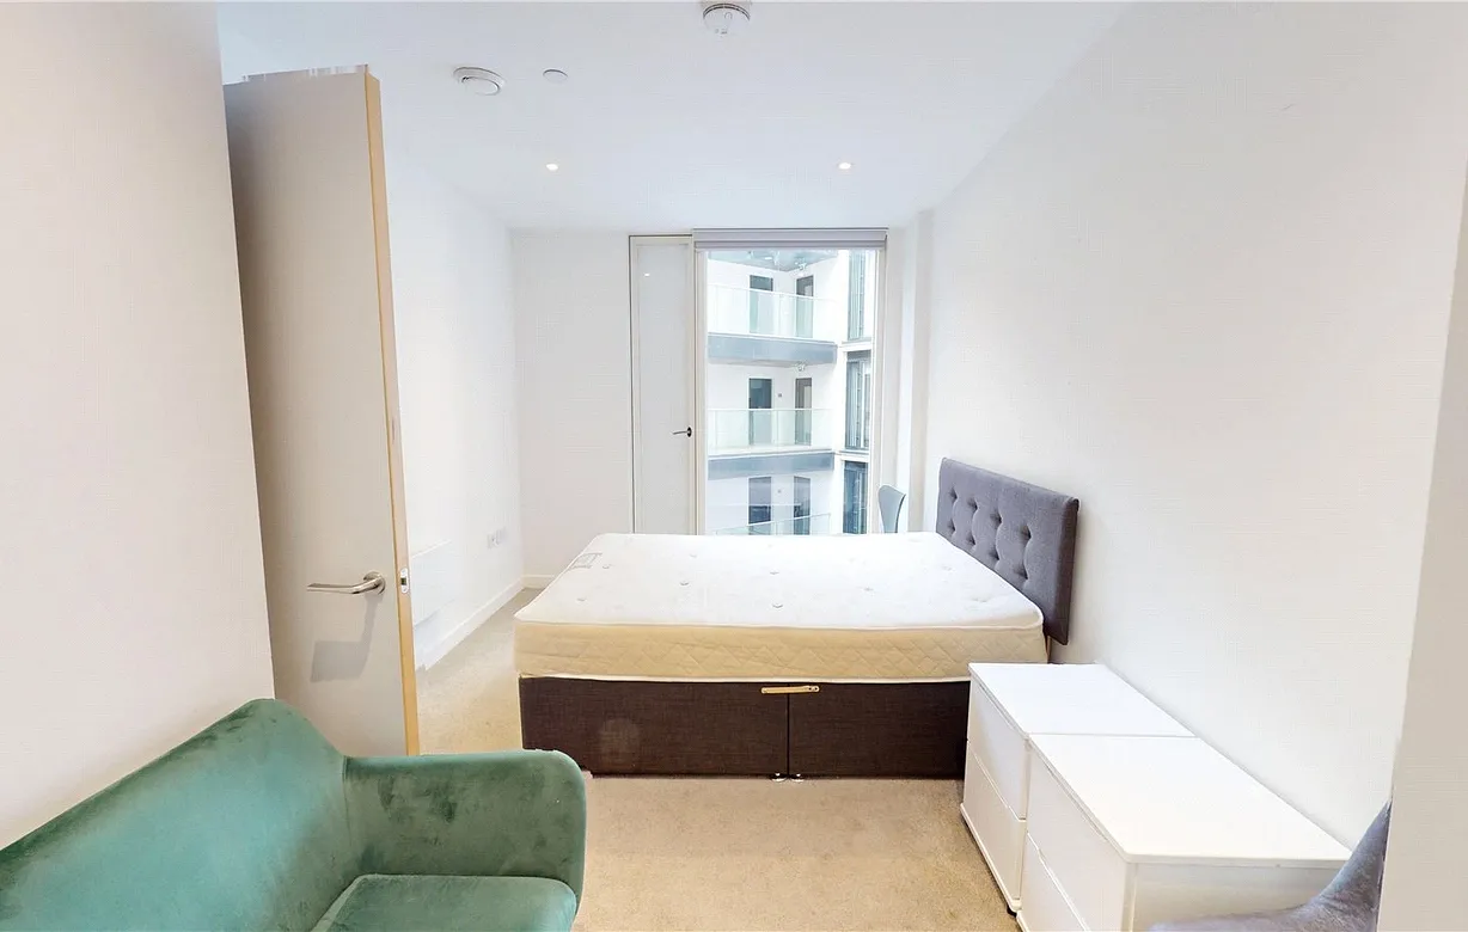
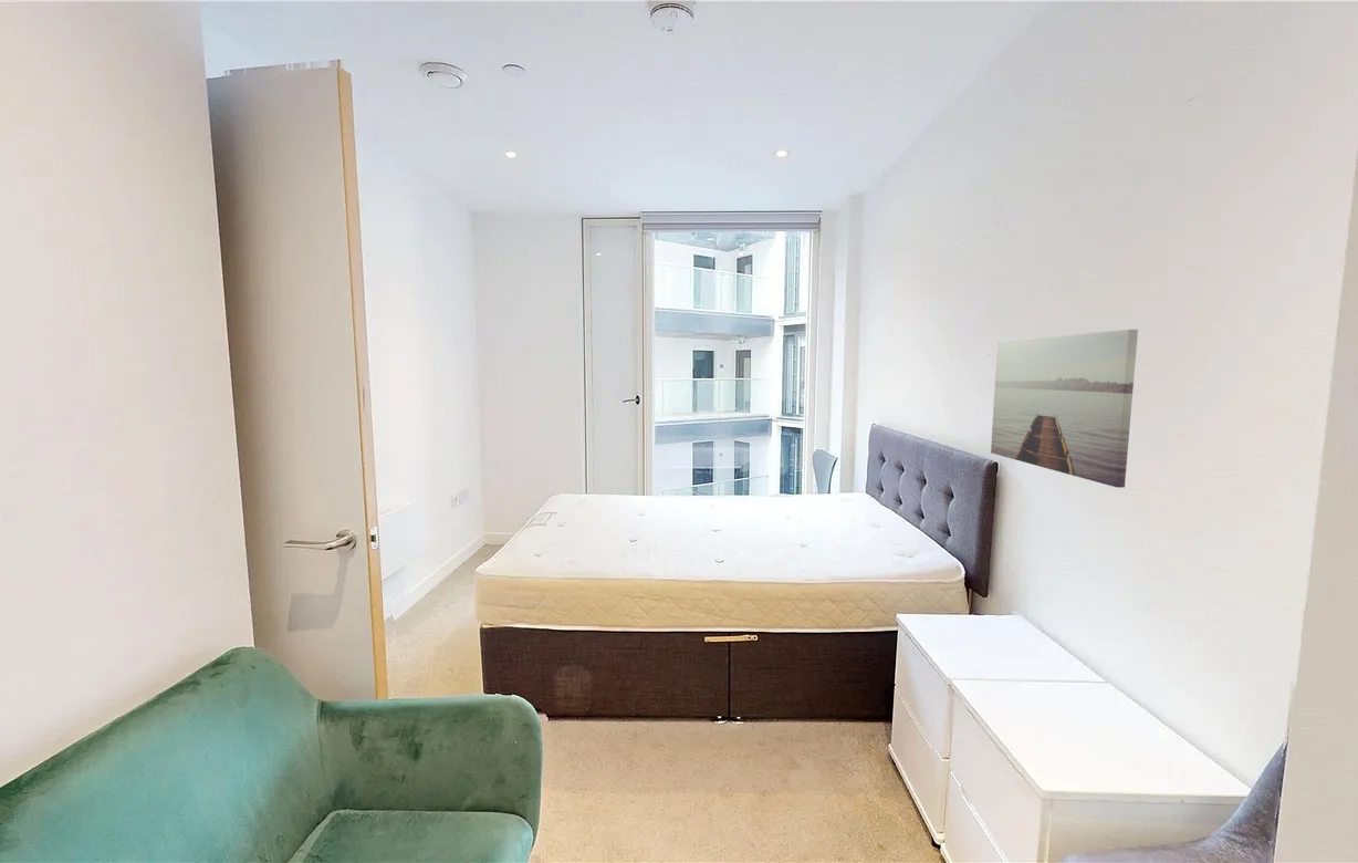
+ wall art [990,329,1139,489]
